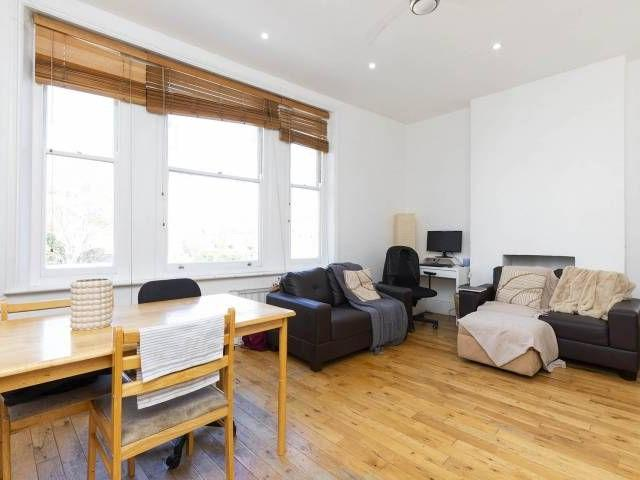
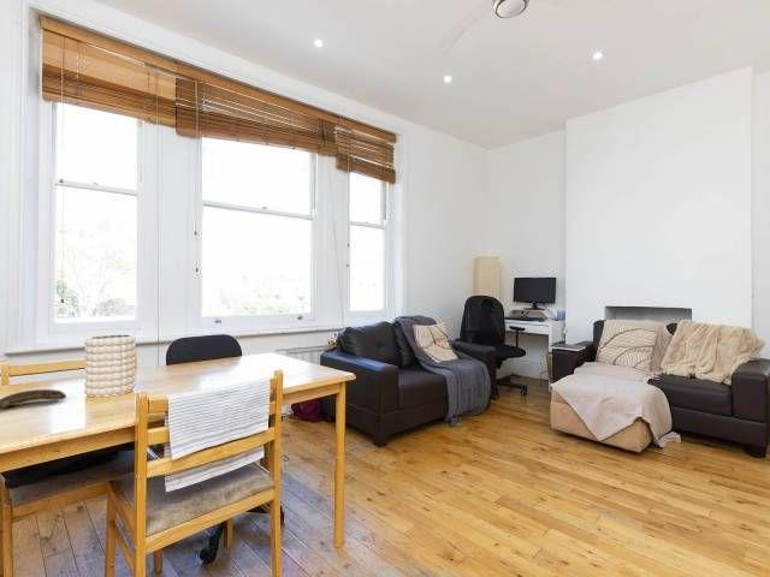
+ banana [0,388,67,410]
